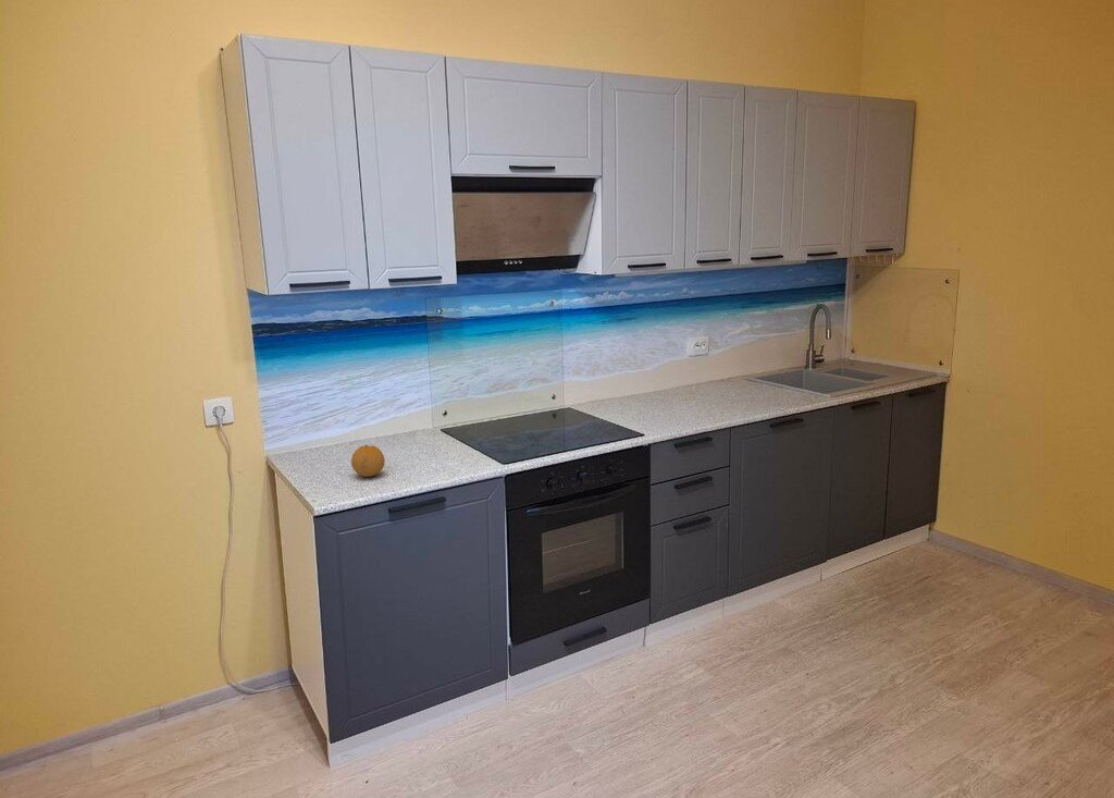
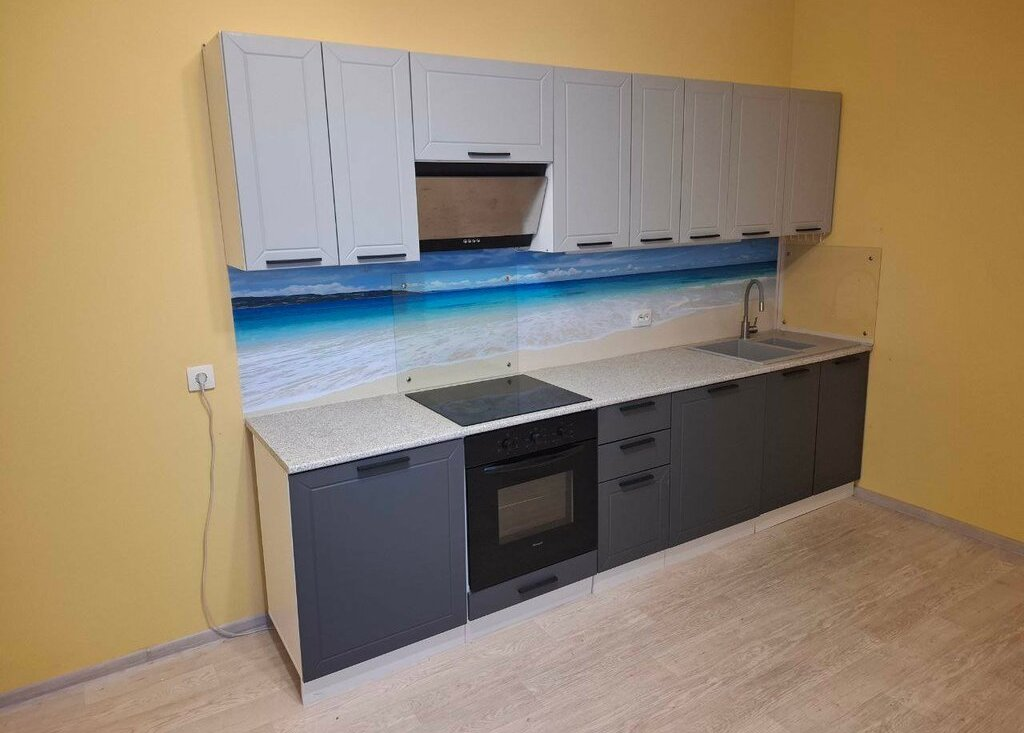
- fruit [350,444,386,478]
